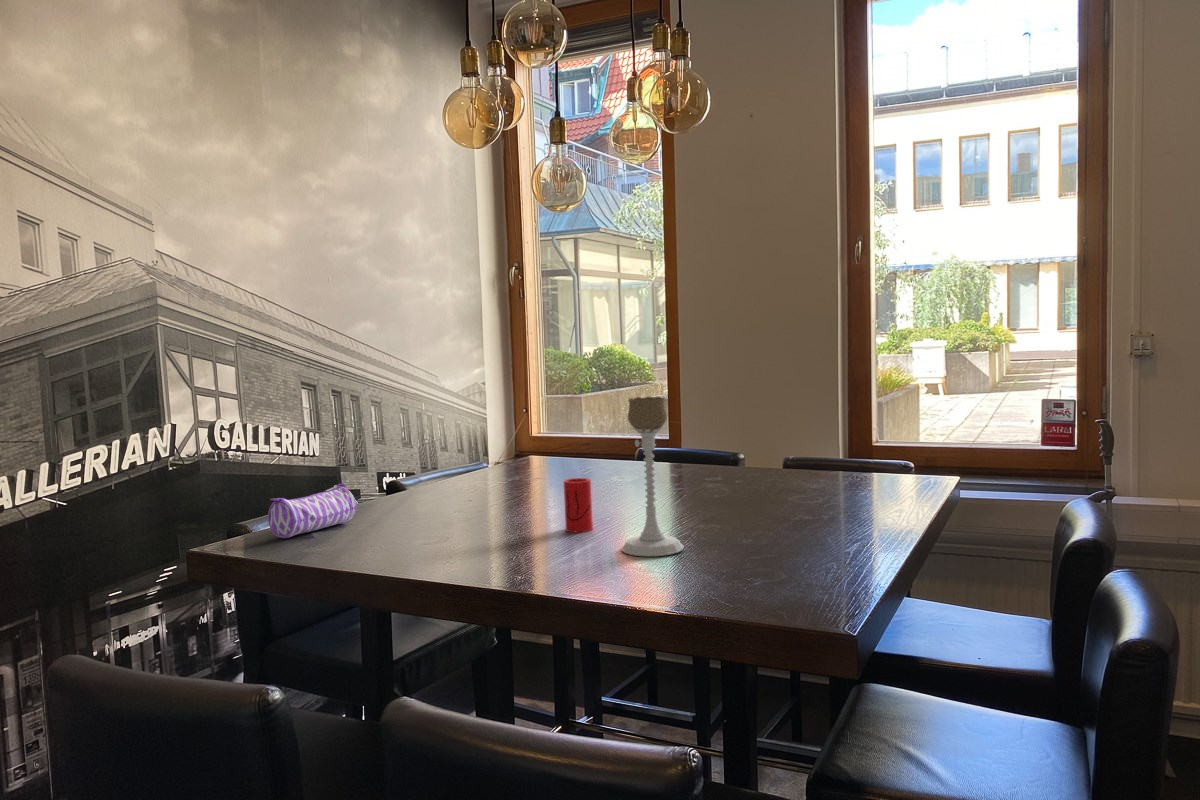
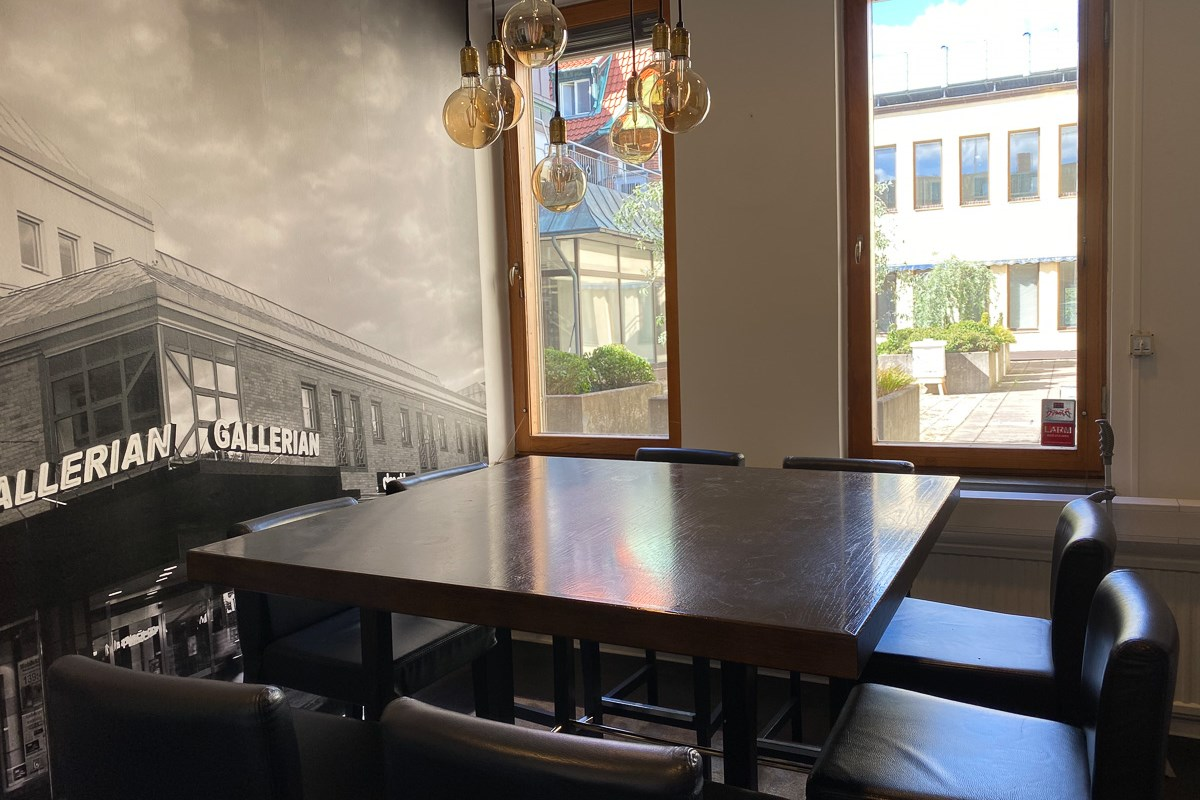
- pencil case [267,482,357,539]
- candle holder [620,396,684,557]
- cup [563,477,594,533]
